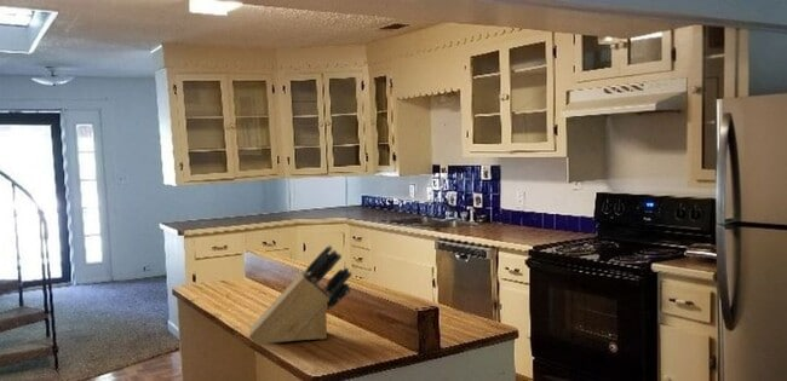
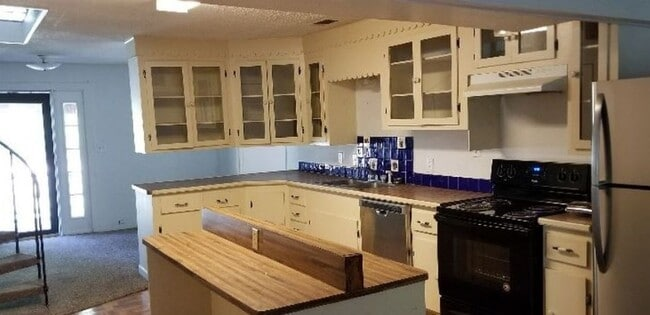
- knife block [247,244,354,345]
